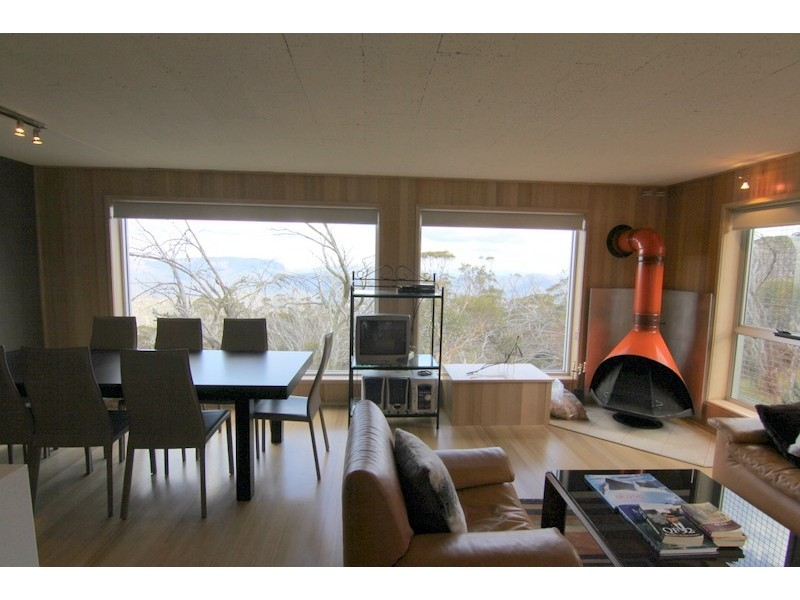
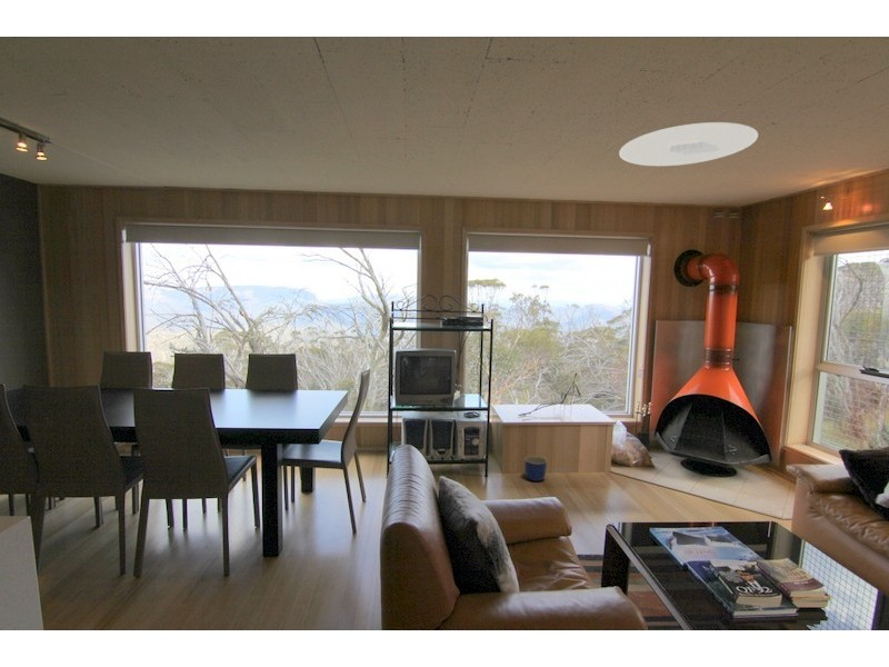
+ ceiling light [618,121,759,167]
+ planter [523,455,548,482]
